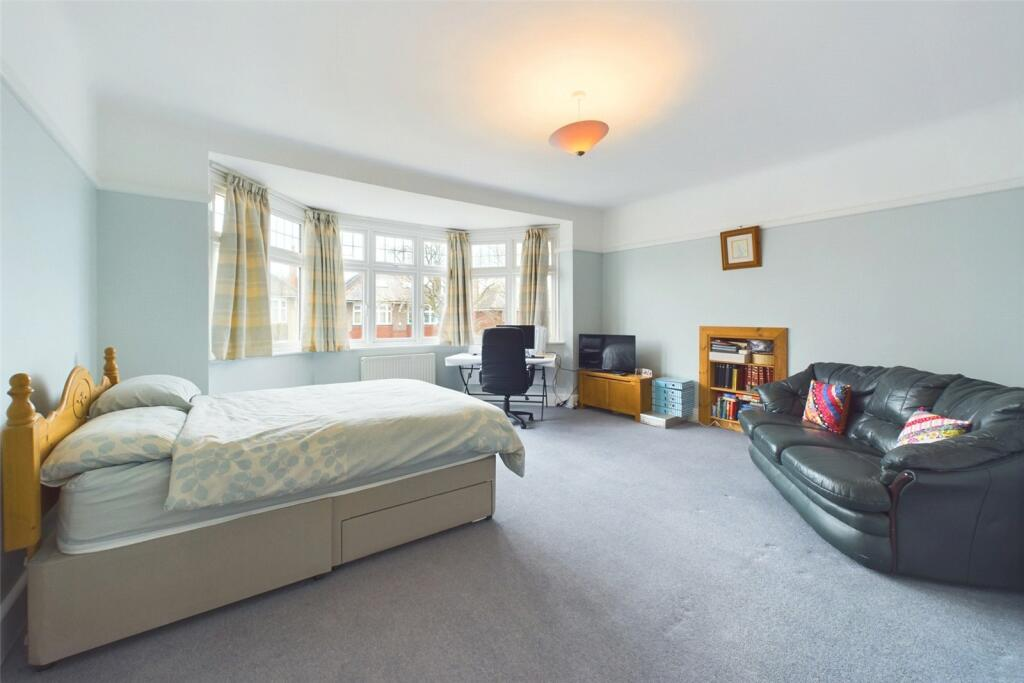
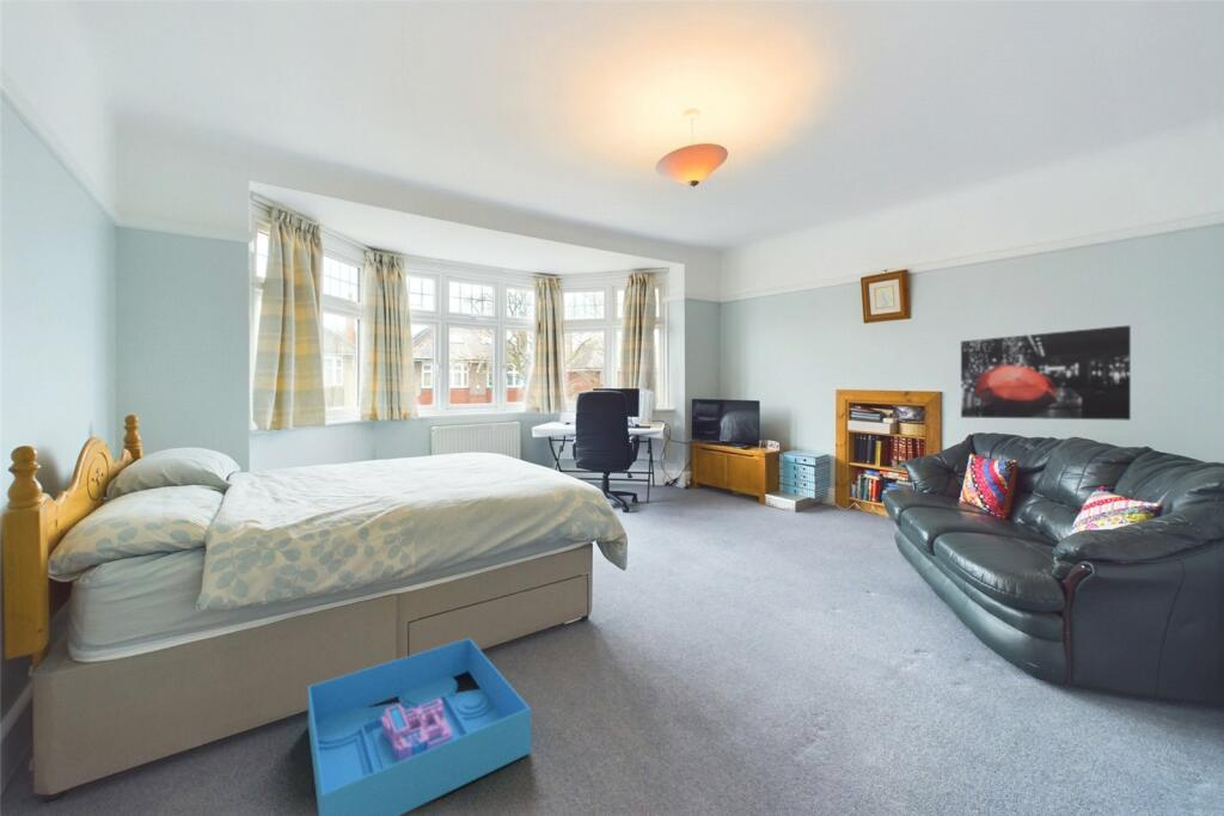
+ storage bin [307,637,532,816]
+ wall art [960,324,1132,422]
